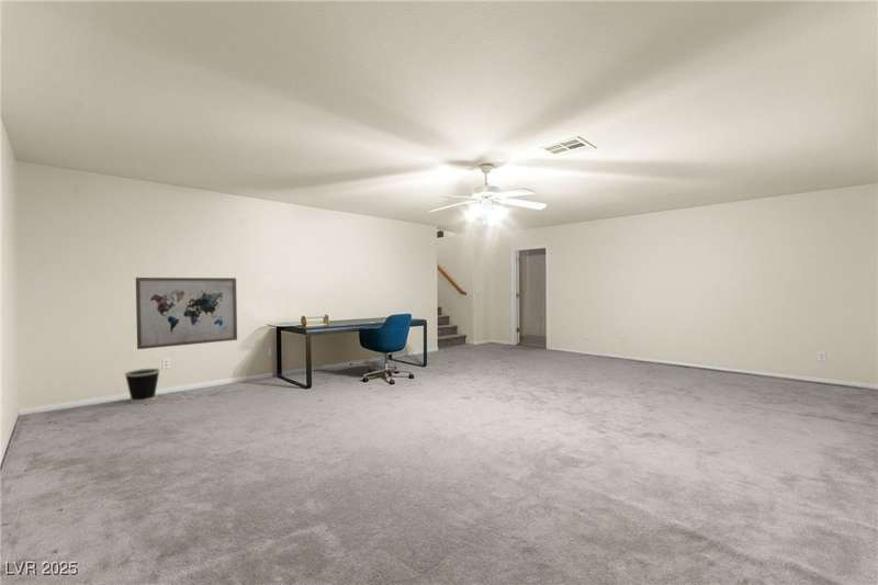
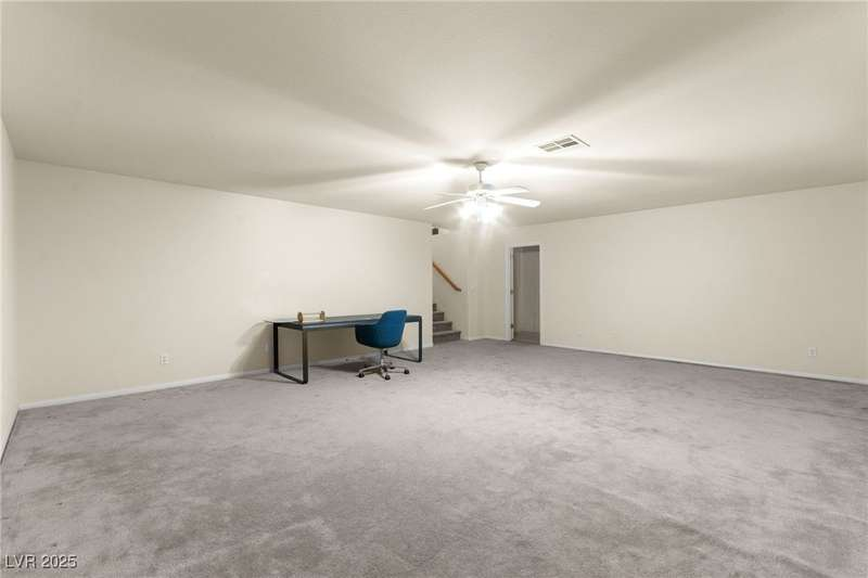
- wastebasket [123,368,161,404]
- wall art [135,277,238,350]
